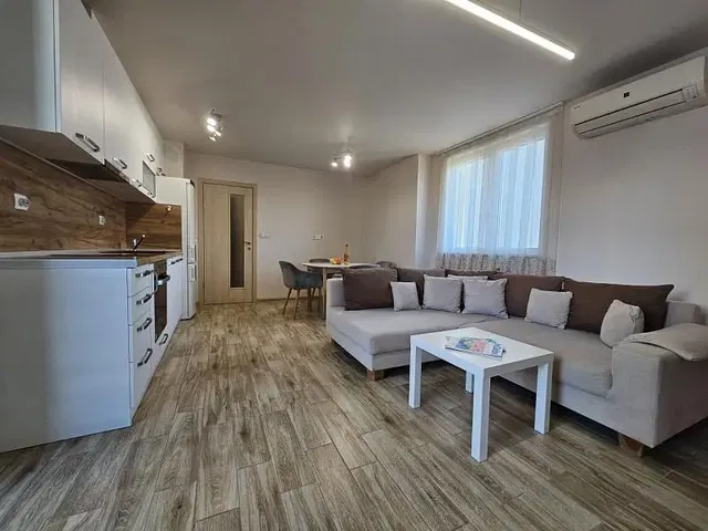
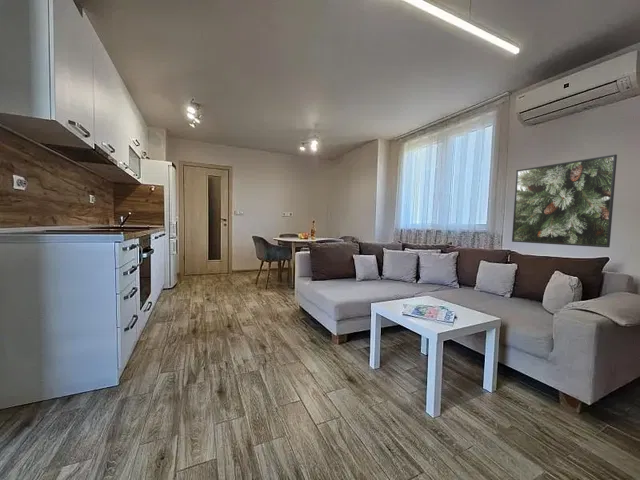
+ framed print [511,154,618,248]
